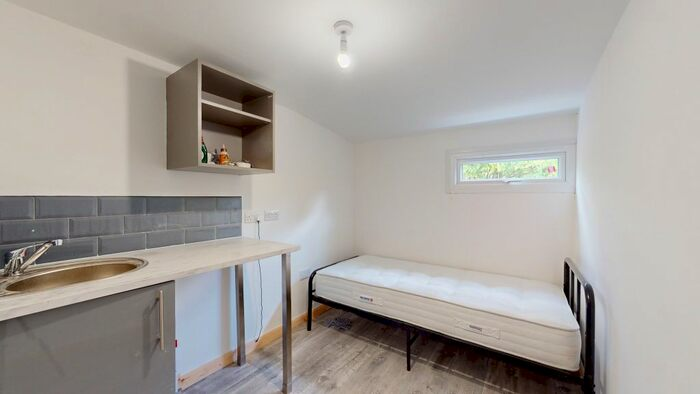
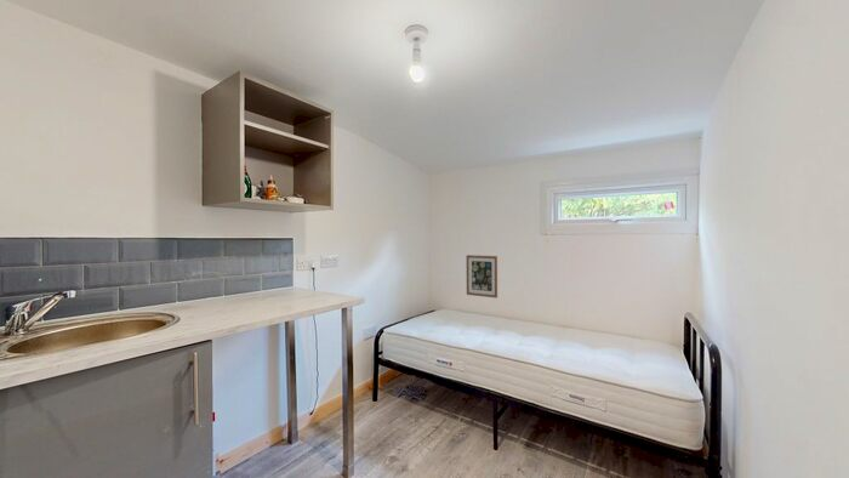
+ wall art [466,254,498,300]
